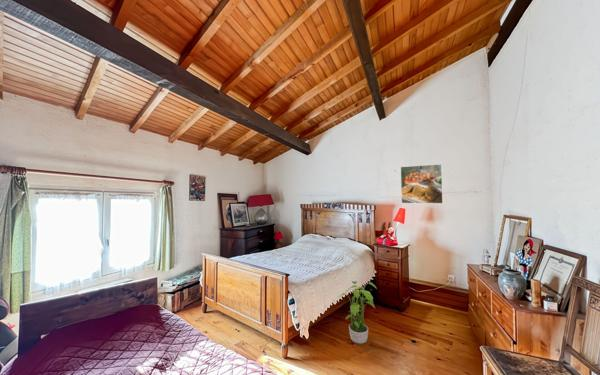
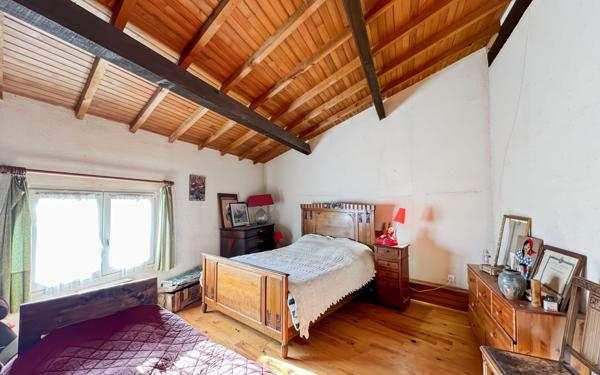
- potted plant [338,280,378,345]
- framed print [400,163,444,204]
